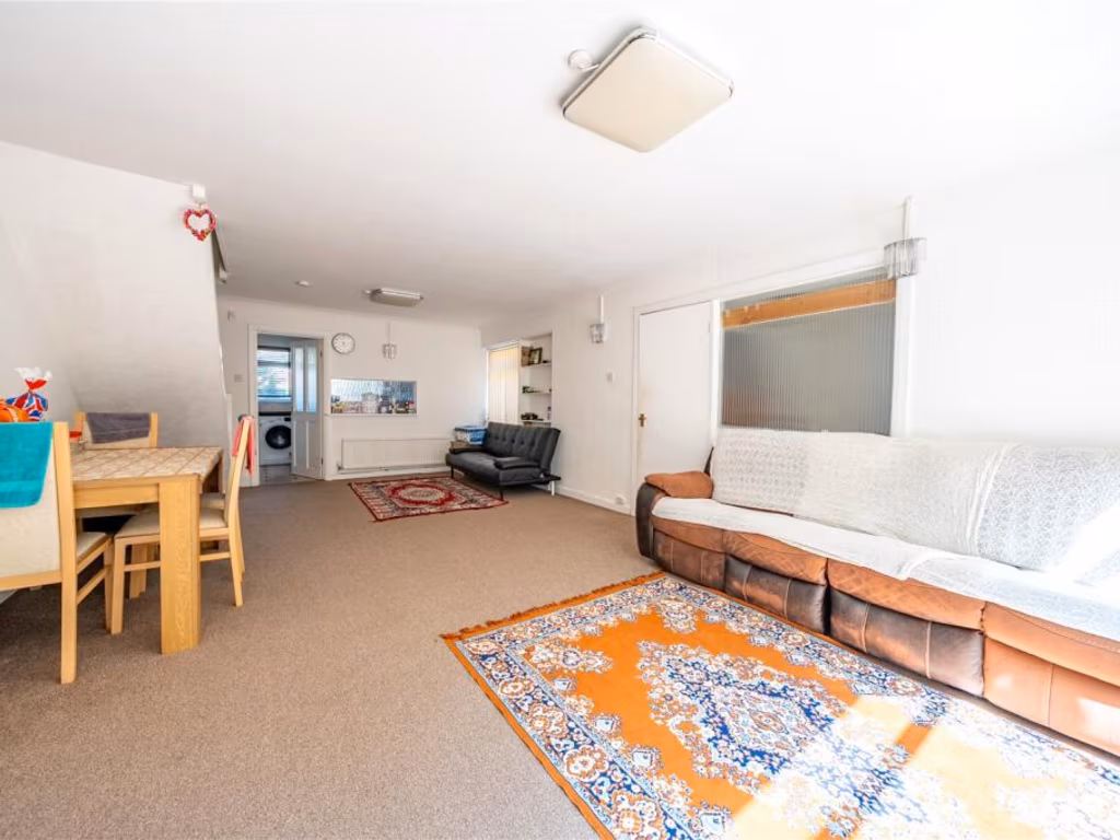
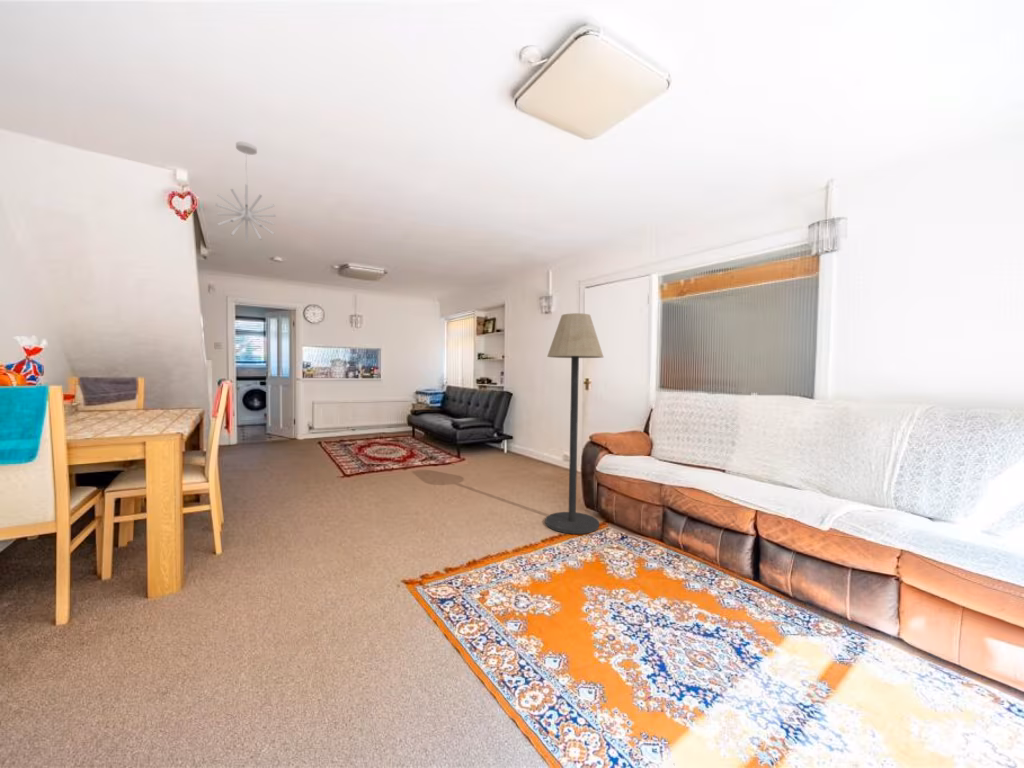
+ pendant light [215,141,277,244]
+ floor lamp [544,312,604,535]
